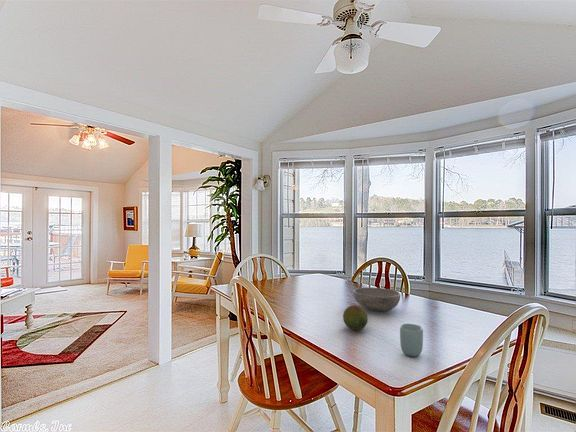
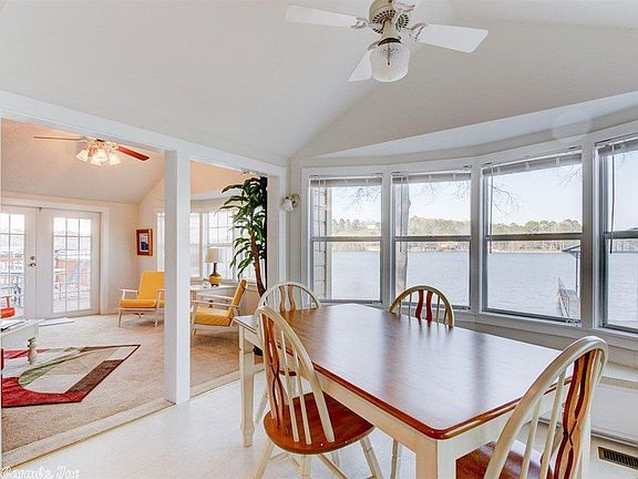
- bowl [352,286,401,312]
- cup [399,323,424,358]
- fruit [342,304,369,331]
